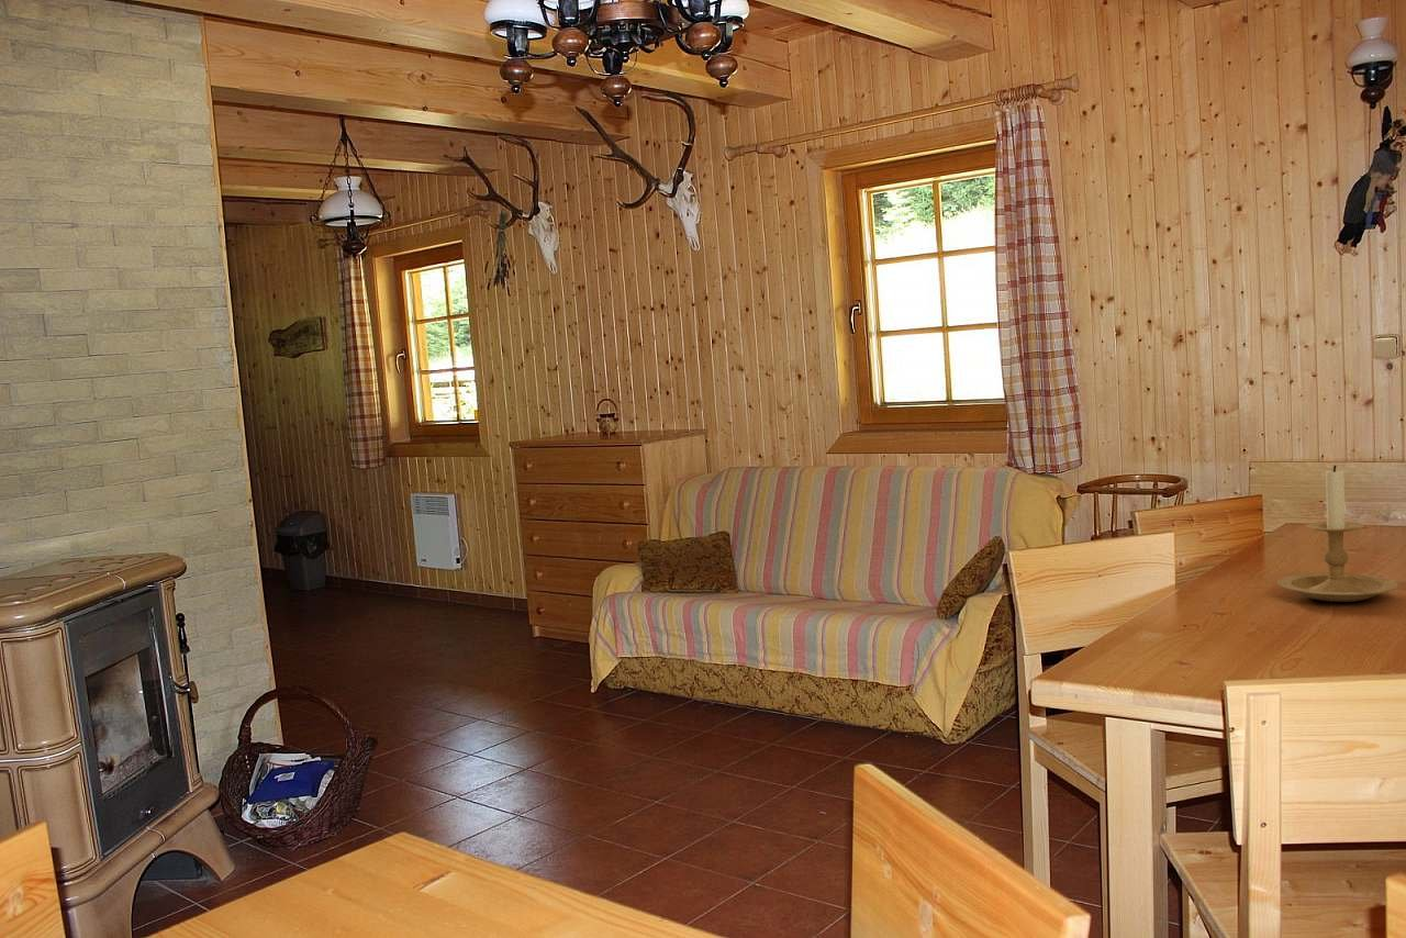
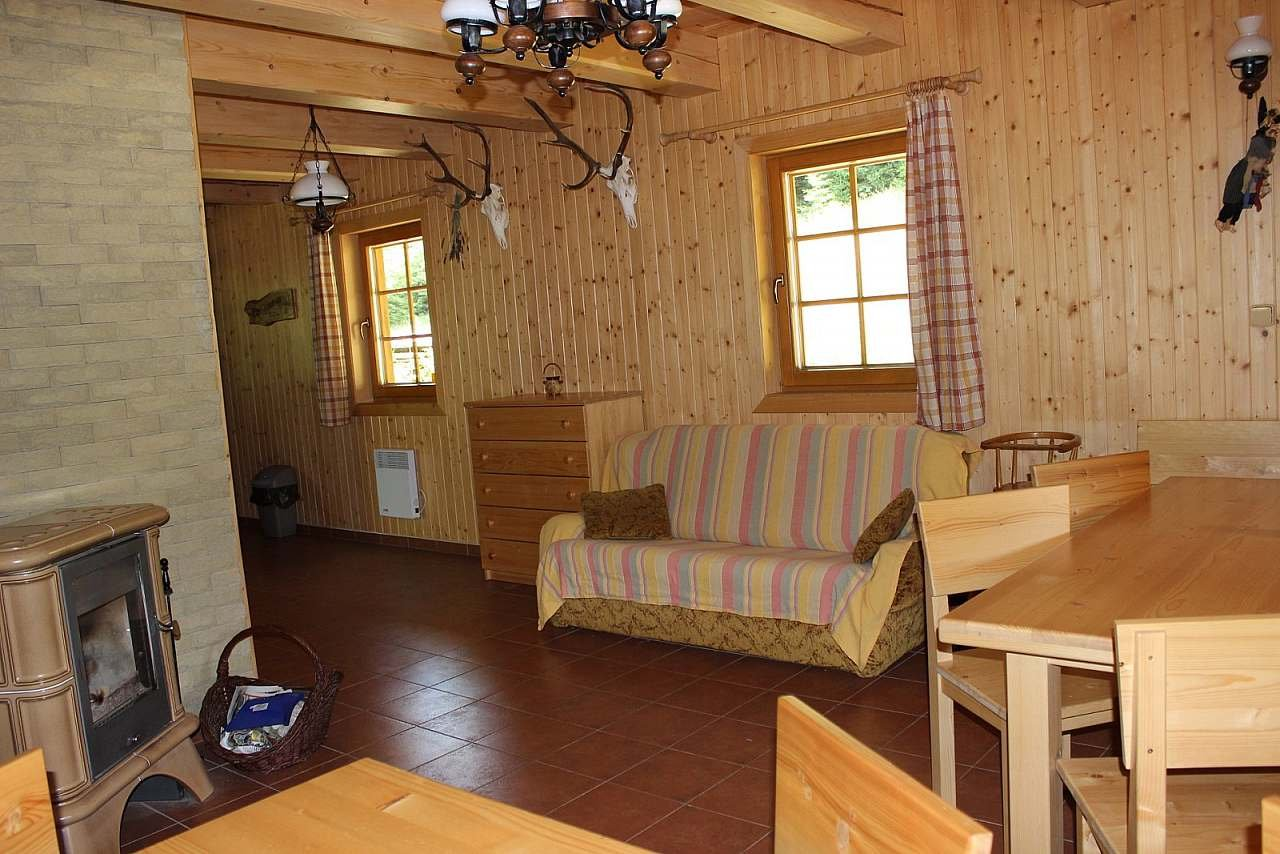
- candle holder [1276,465,1399,603]
